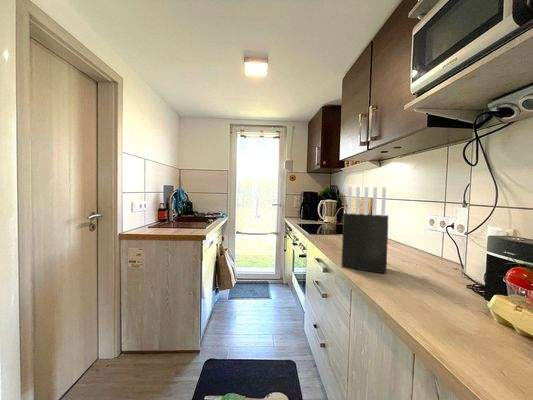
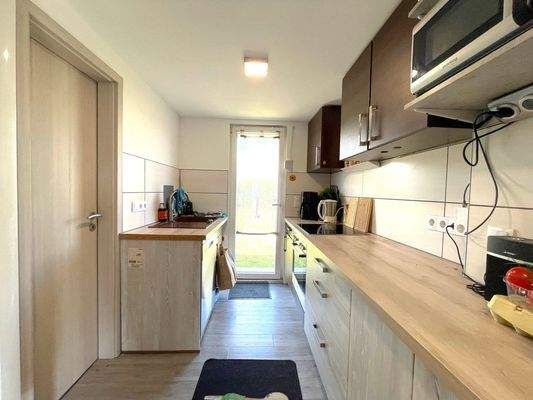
- knife block [341,186,389,275]
